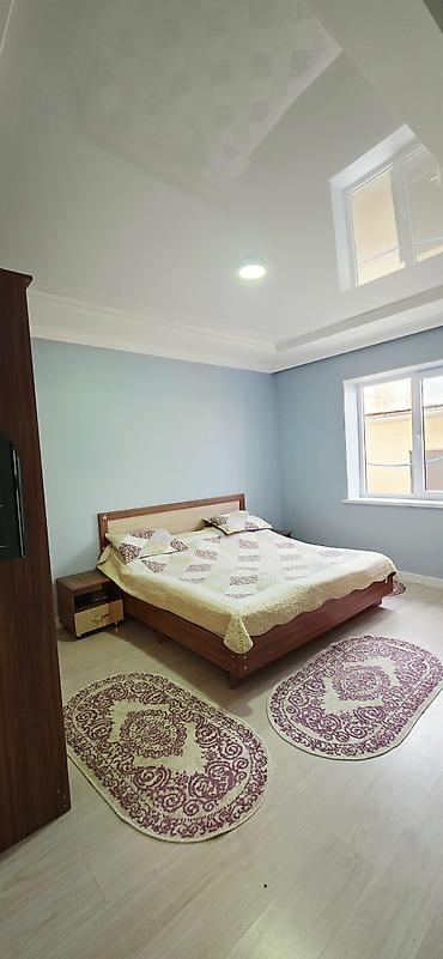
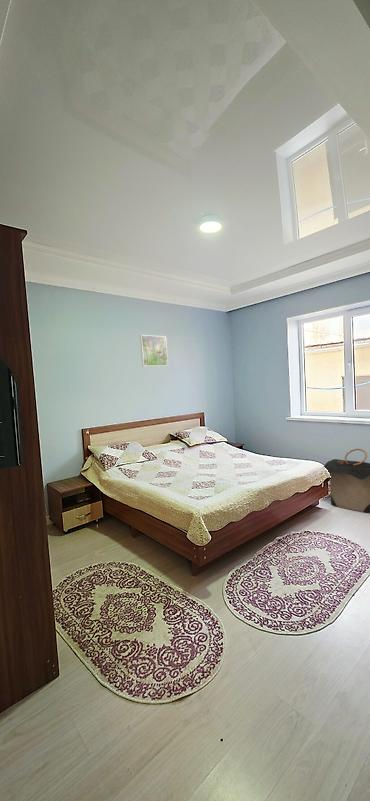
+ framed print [139,334,169,367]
+ laundry hamper [323,448,370,514]
